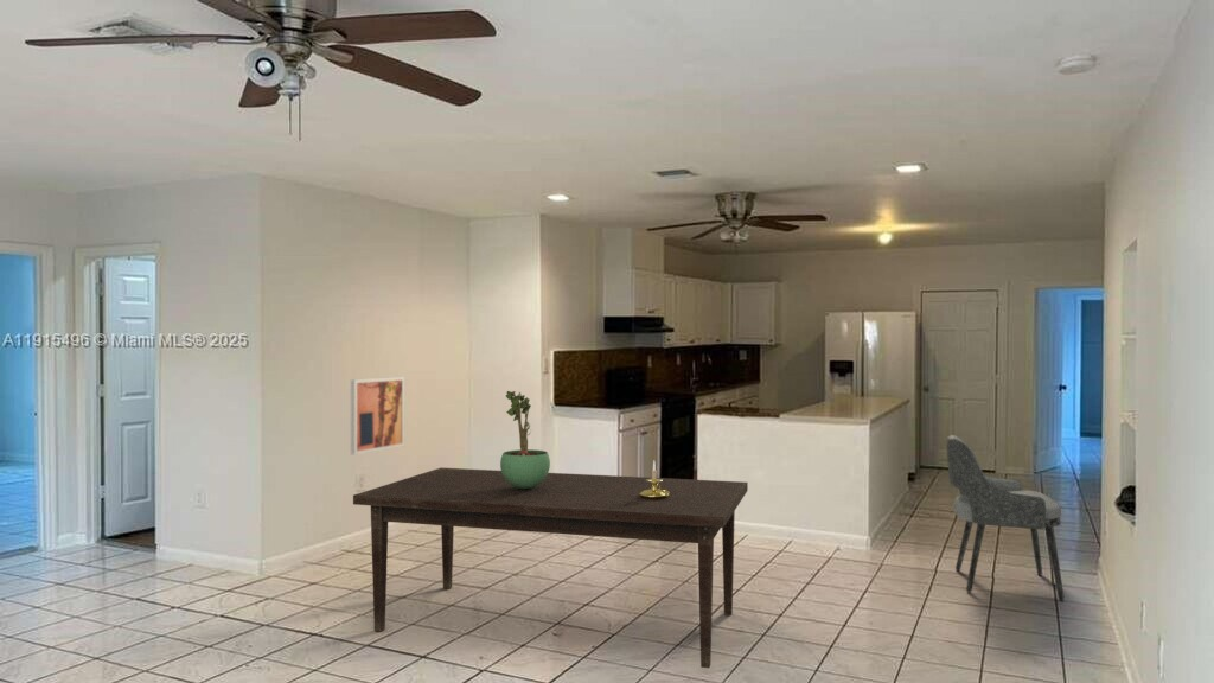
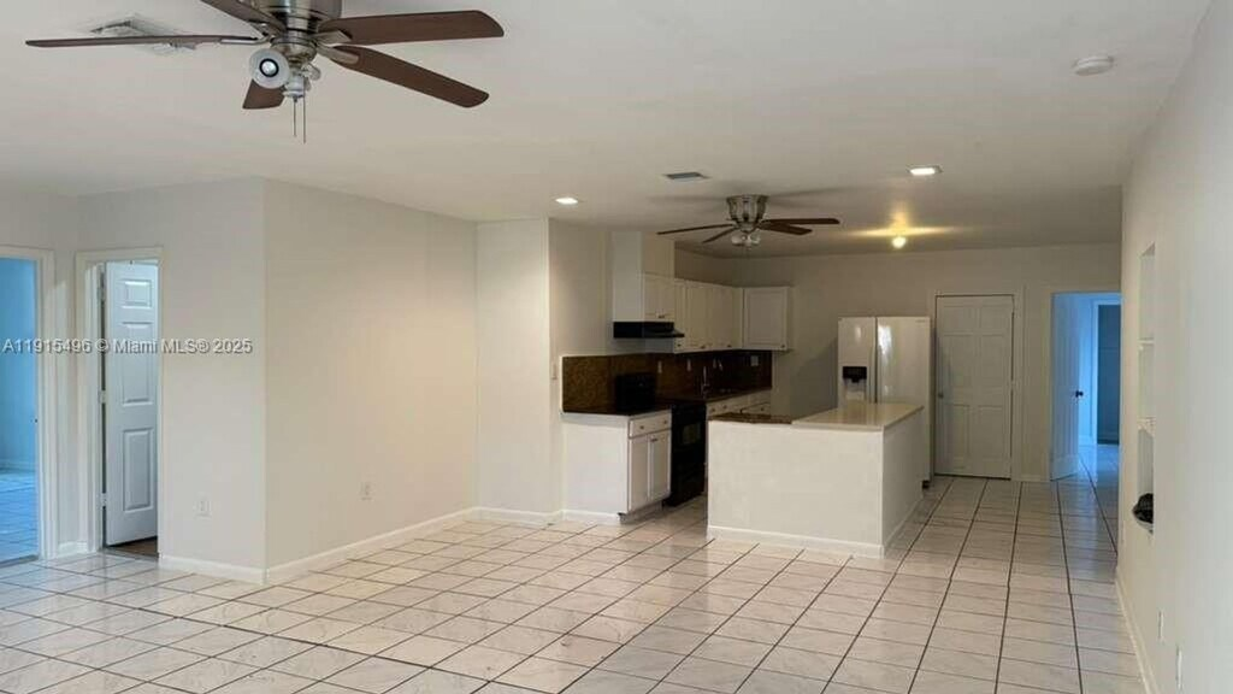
- dining chair [945,434,1066,602]
- dining table [352,466,749,669]
- potted plant [499,390,551,489]
- candle holder [639,460,670,499]
- wall art [350,376,405,457]
